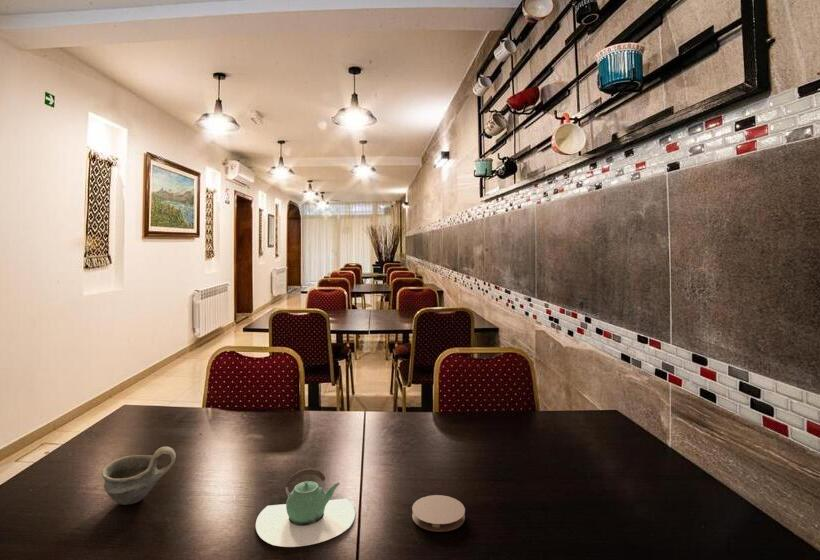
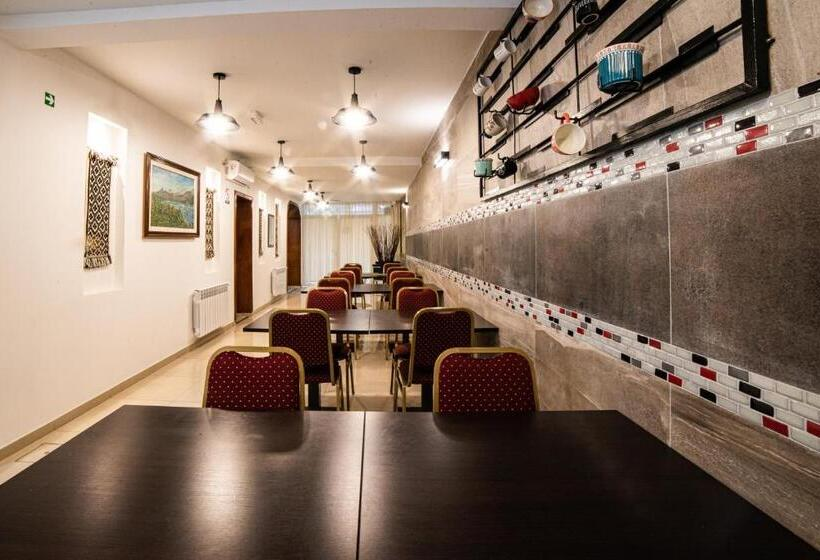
- cup [101,446,177,506]
- coaster [411,494,466,533]
- teapot [255,468,356,548]
